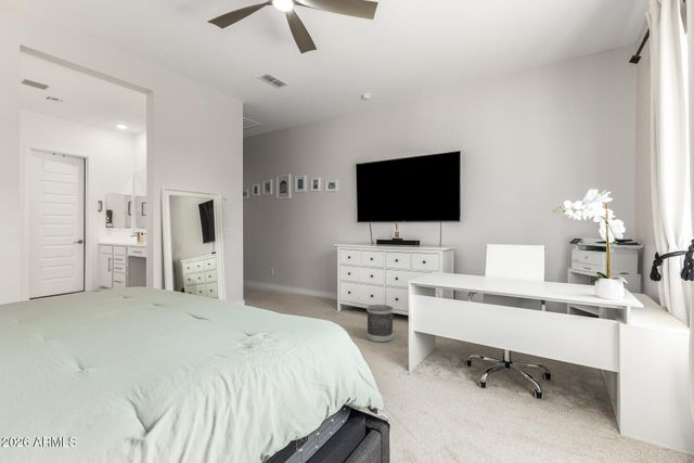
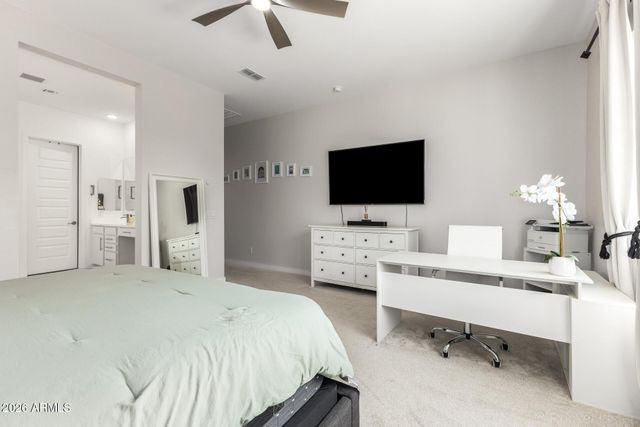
- wastebasket [365,304,395,344]
